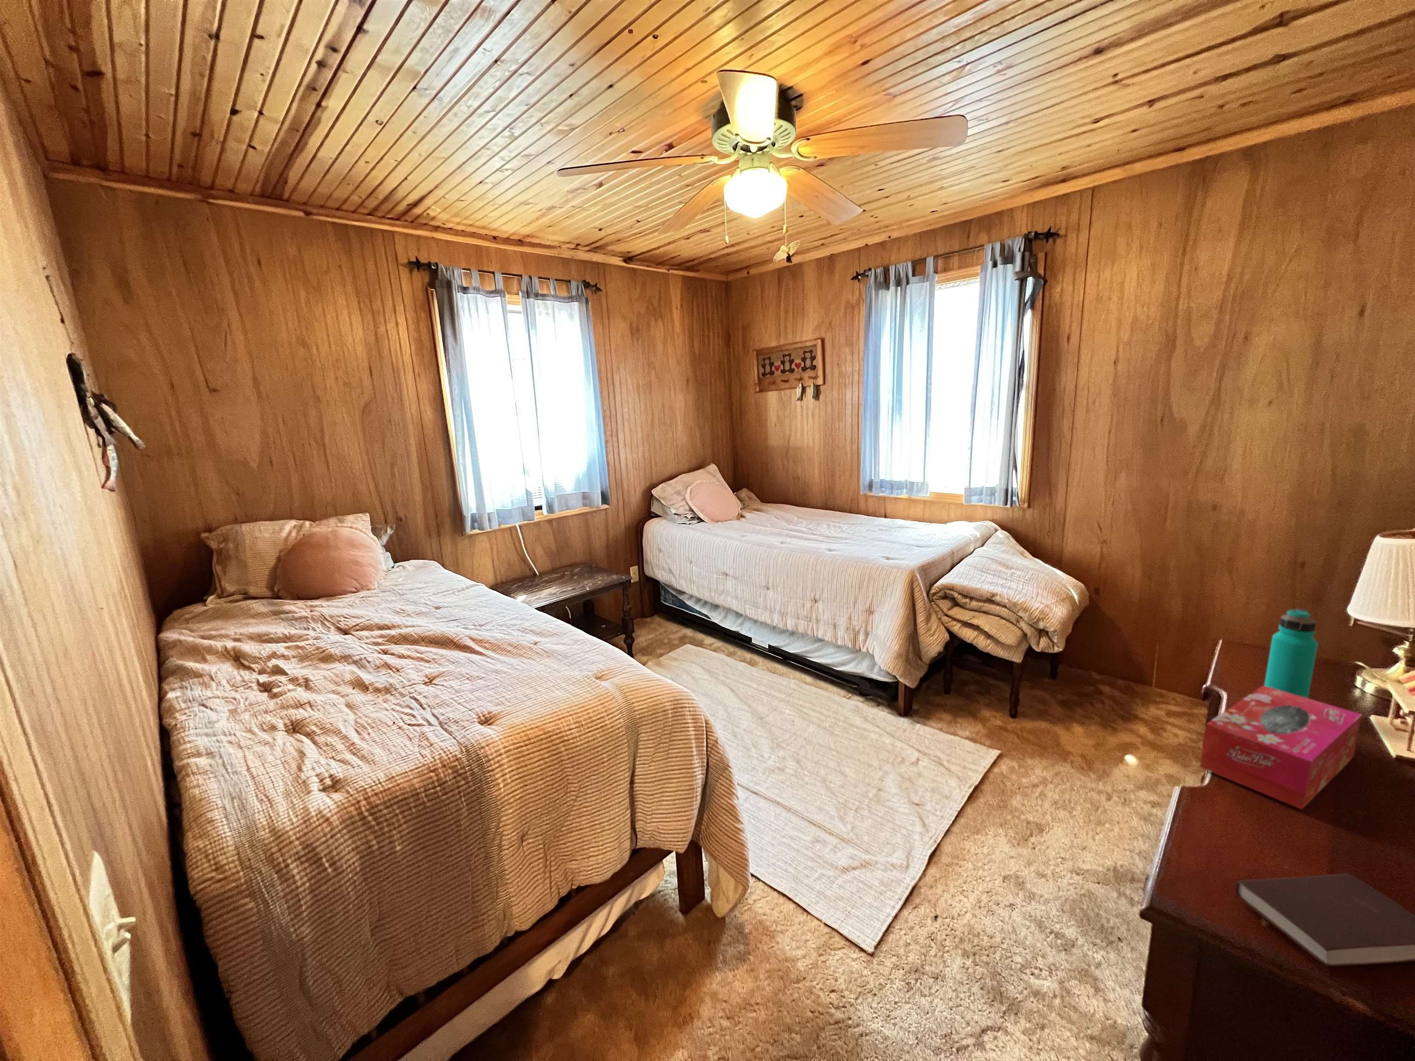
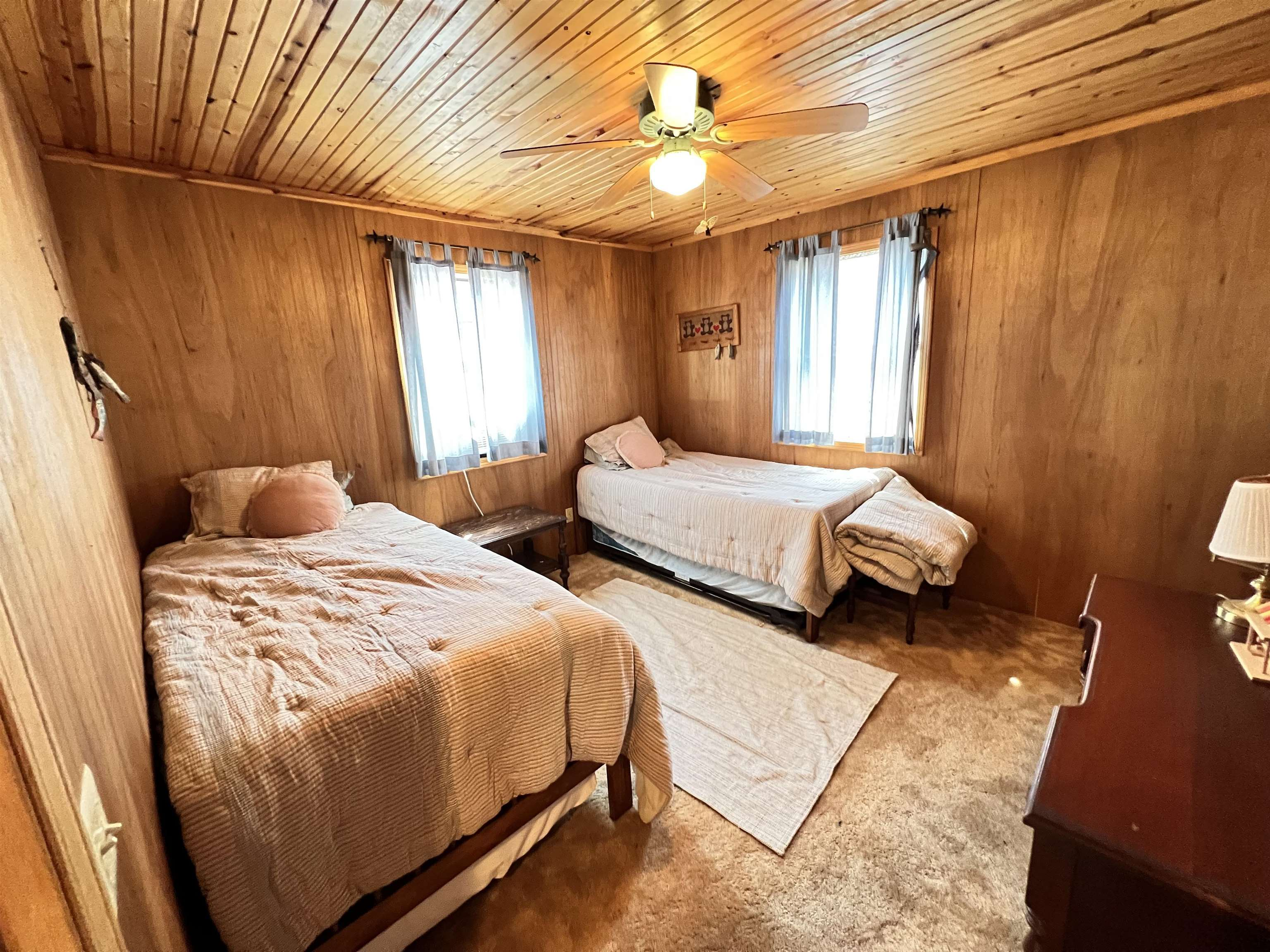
- book [1235,873,1415,966]
- water bottle [1263,609,1318,699]
- tissue box [1199,685,1363,810]
